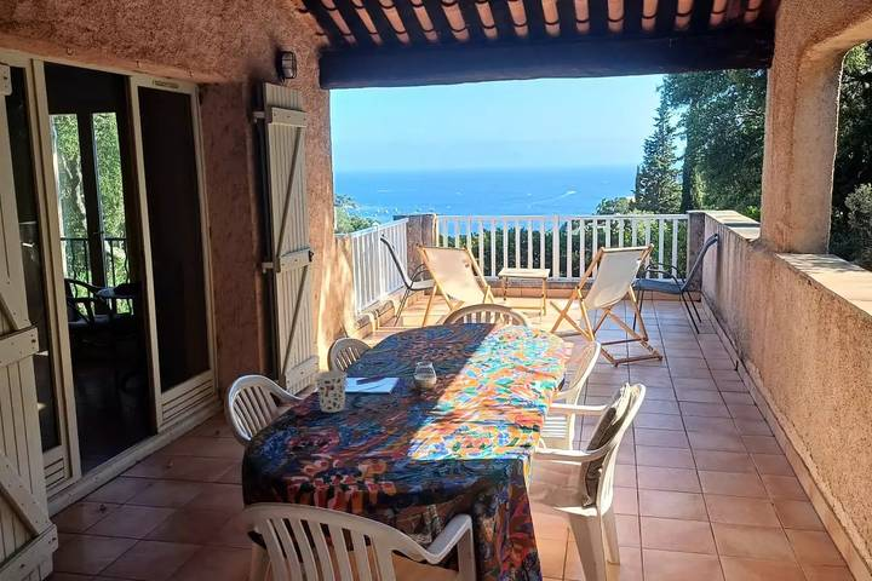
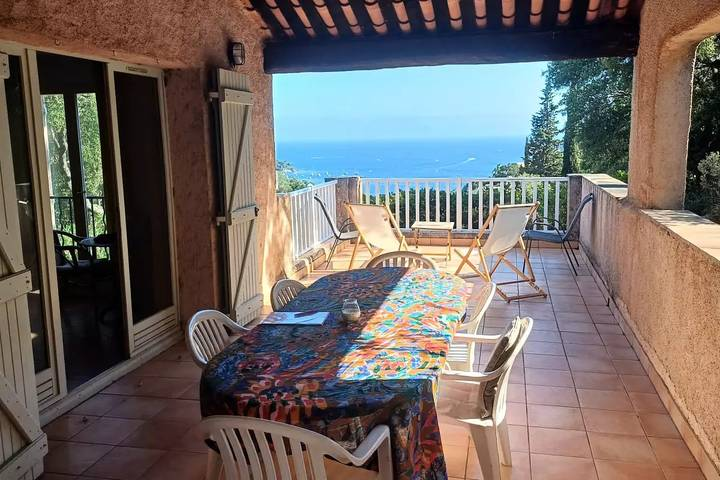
- cup [314,369,348,414]
